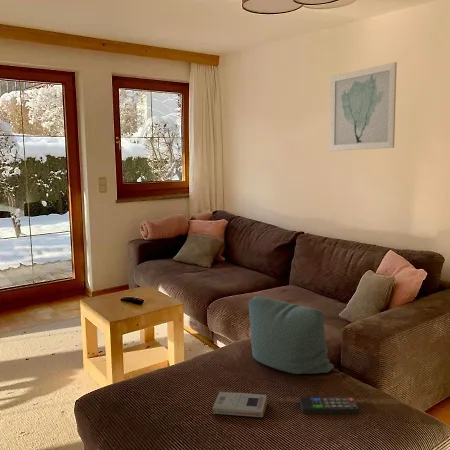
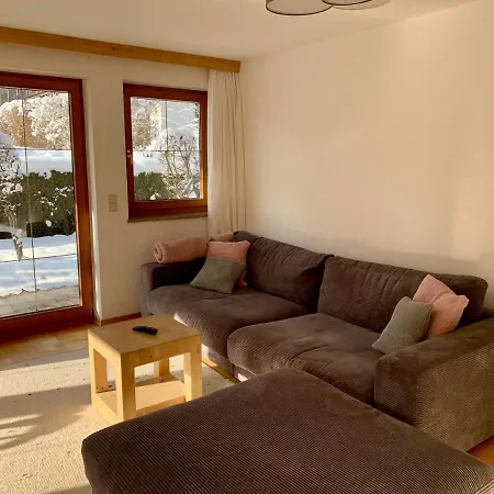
- book [212,391,268,418]
- remote control [299,396,359,415]
- cushion [247,295,335,375]
- wall art [329,61,398,152]
